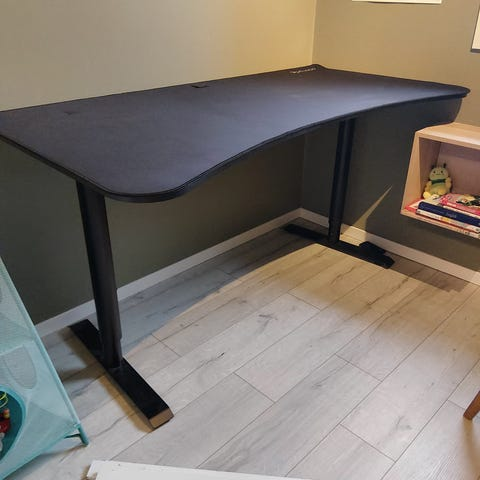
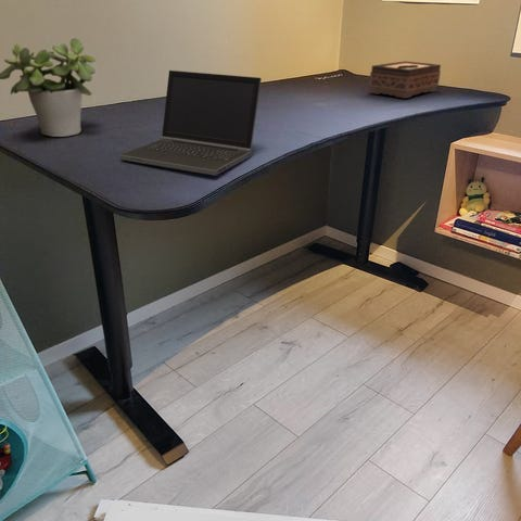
+ tissue box [368,60,442,99]
+ potted plant [0,37,98,138]
+ laptop computer [118,69,263,177]
